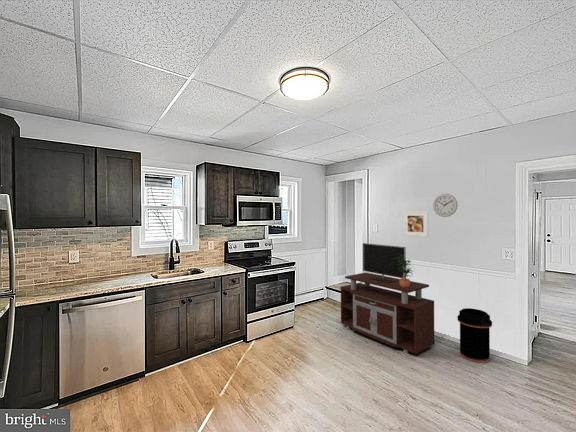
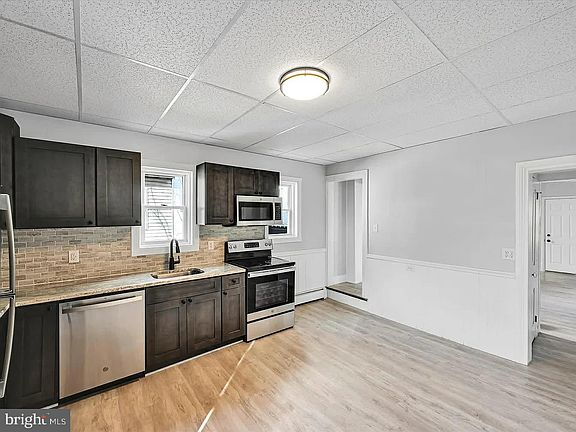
- wall clock [432,193,459,218]
- potted plant [395,255,414,289]
- tv stand [339,242,435,355]
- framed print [402,210,429,238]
- trash can [456,307,493,364]
